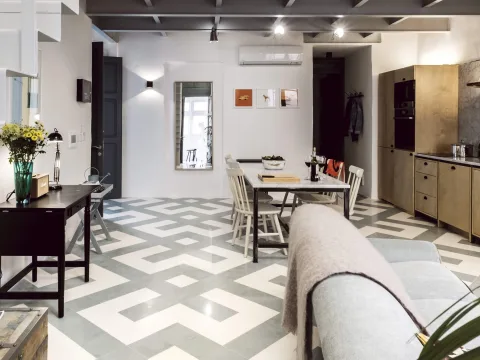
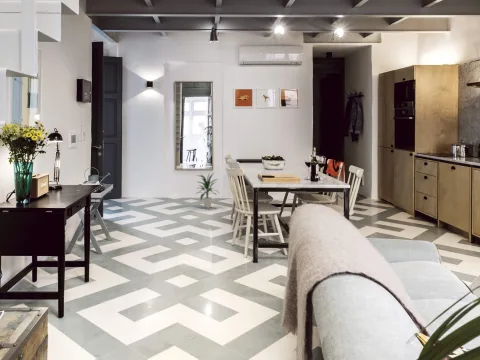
+ indoor plant [195,171,221,209]
